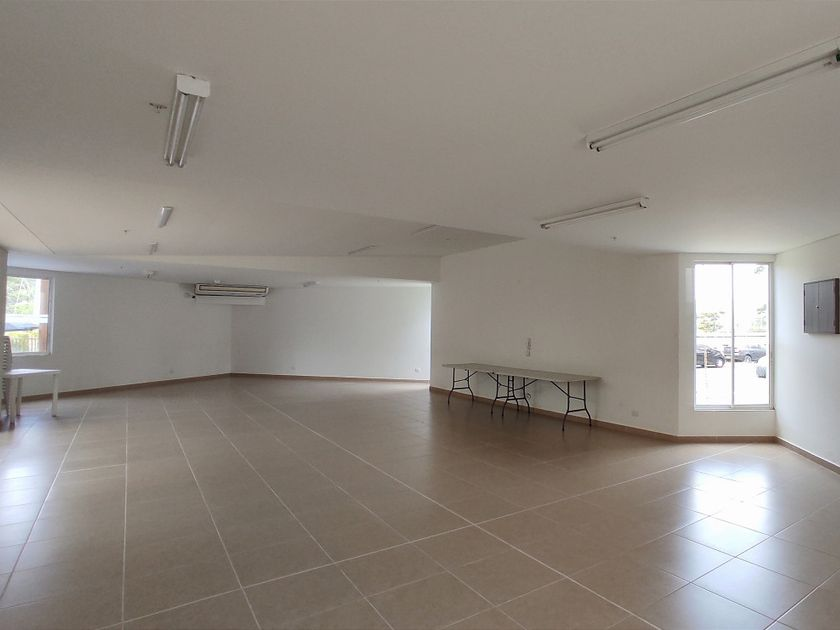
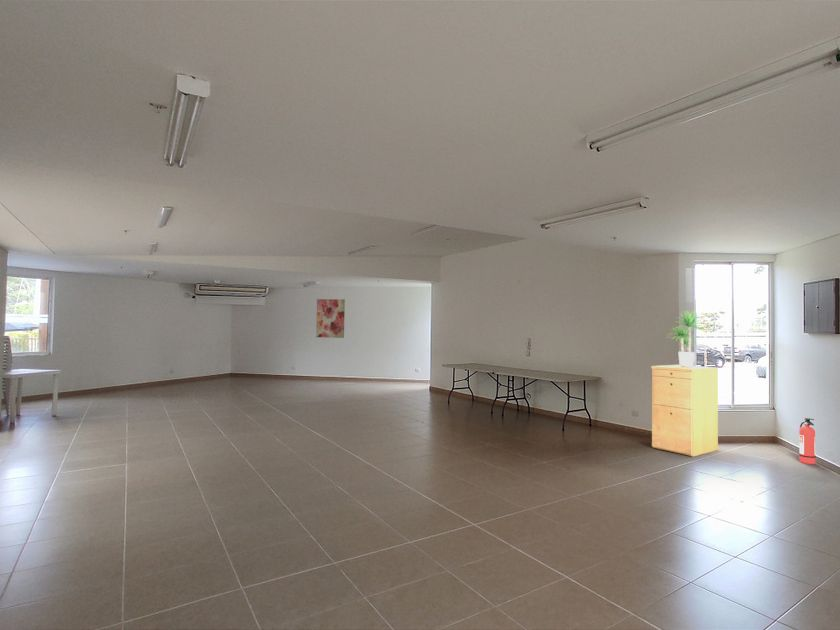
+ filing cabinet [650,364,719,457]
+ potted plant [666,309,706,367]
+ fire extinguisher [798,417,817,465]
+ wall art [315,298,346,339]
